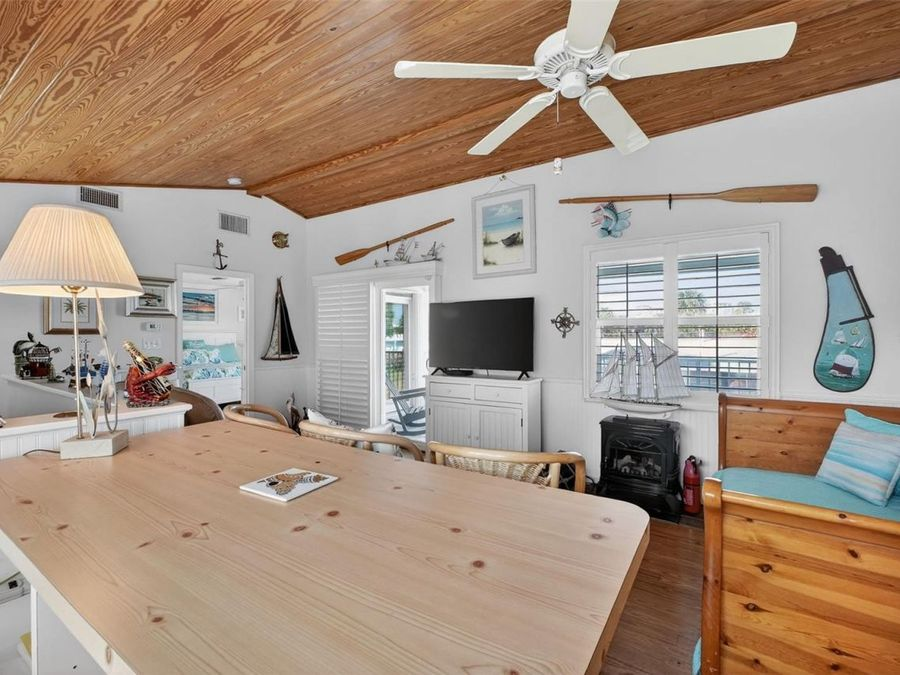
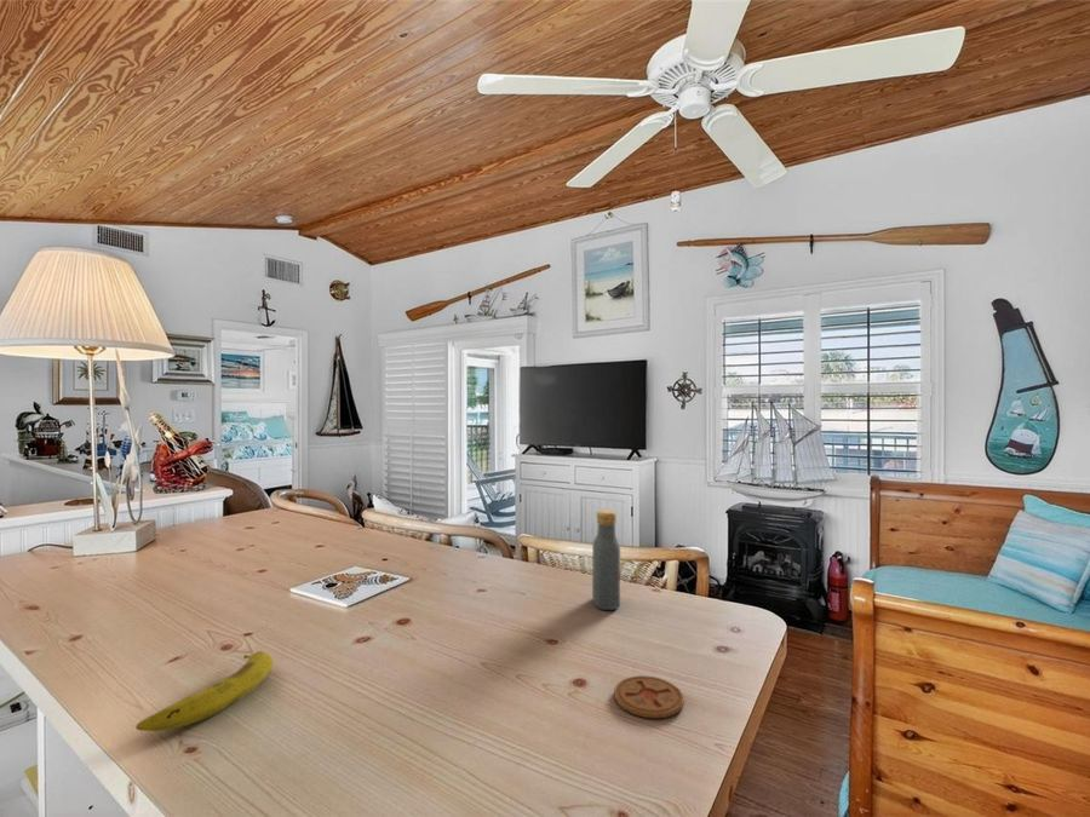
+ vodka [591,508,621,611]
+ coaster [613,674,684,719]
+ fruit [134,650,274,732]
